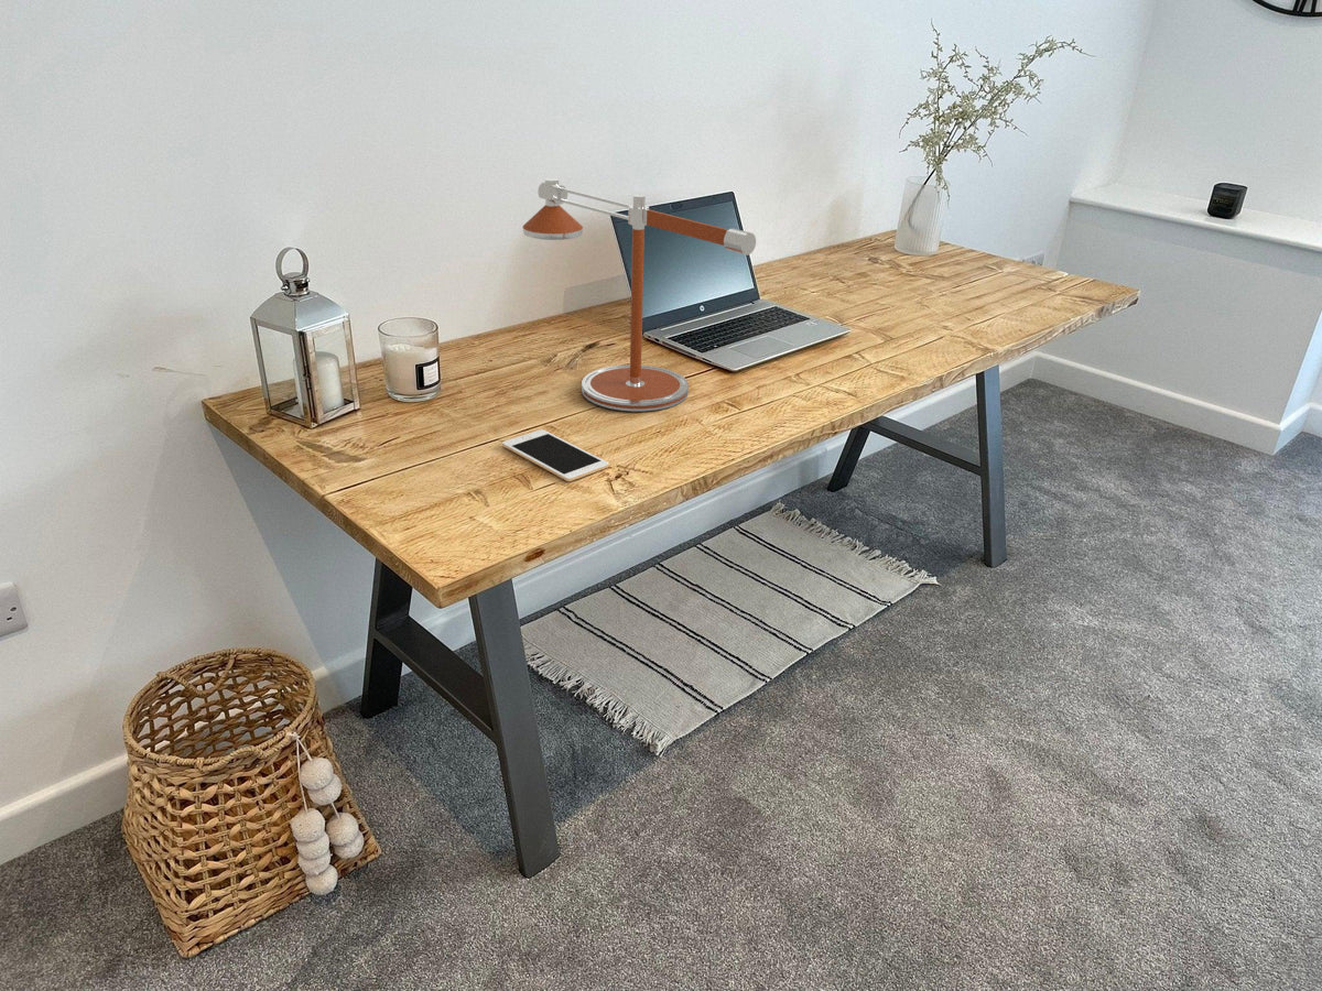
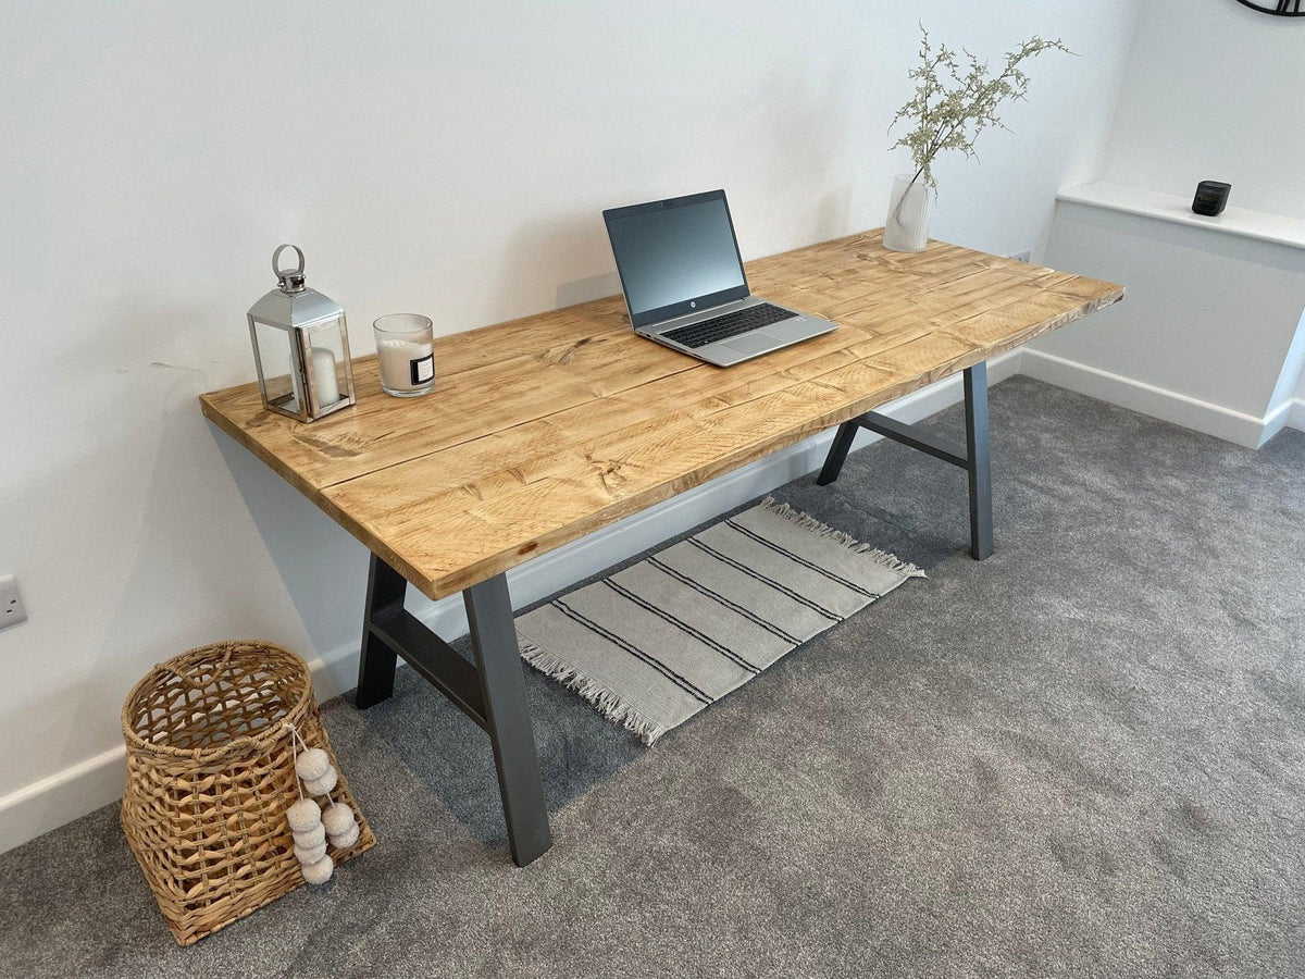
- cell phone [501,428,610,482]
- desk lamp [521,177,757,412]
